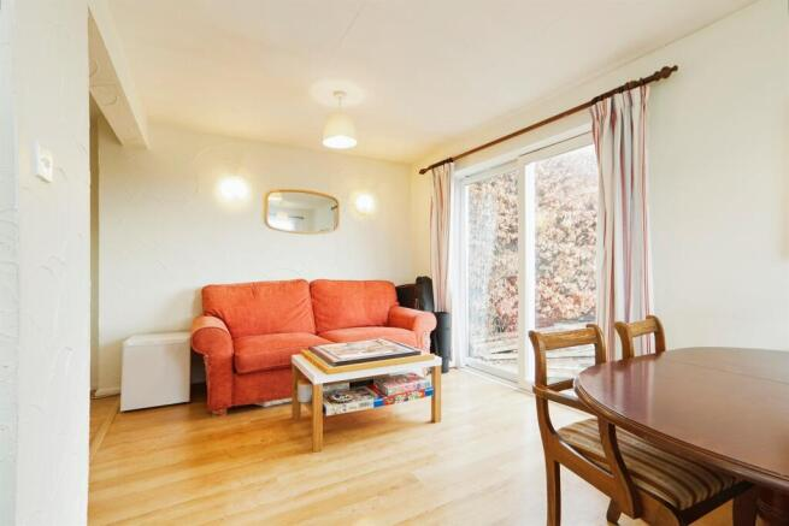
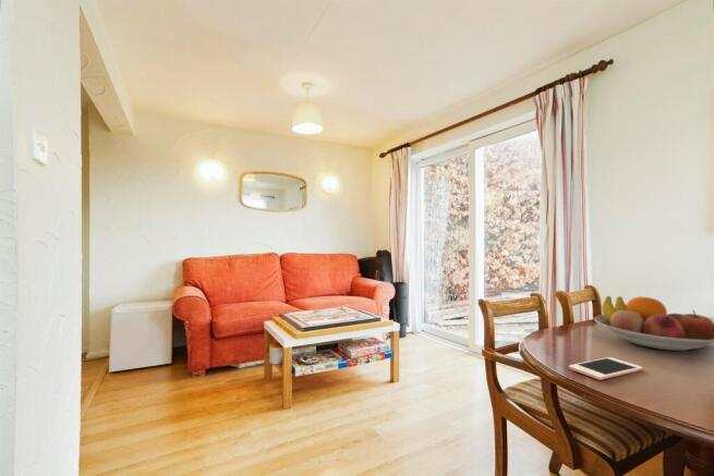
+ cell phone [568,356,643,381]
+ fruit bowl [593,295,714,352]
